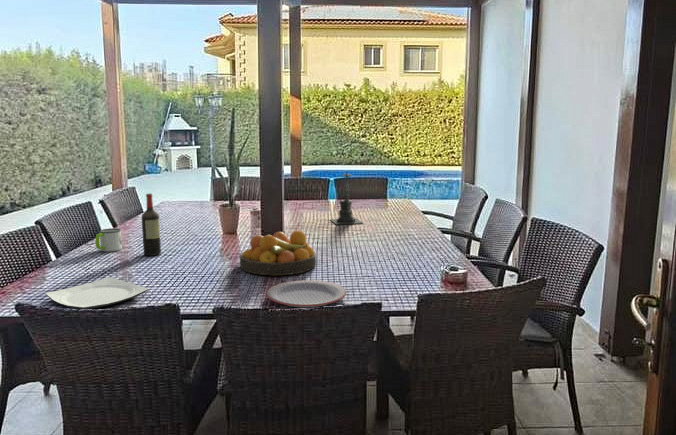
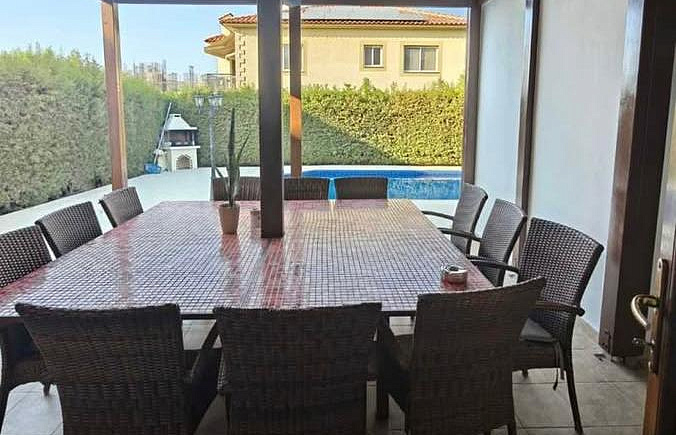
- plate [265,279,347,308]
- mug [94,227,123,253]
- candle holder [330,172,364,225]
- wine bottle [141,193,162,257]
- plate [45,276,150,310]
- fruit bowl [239,229,317,276]
